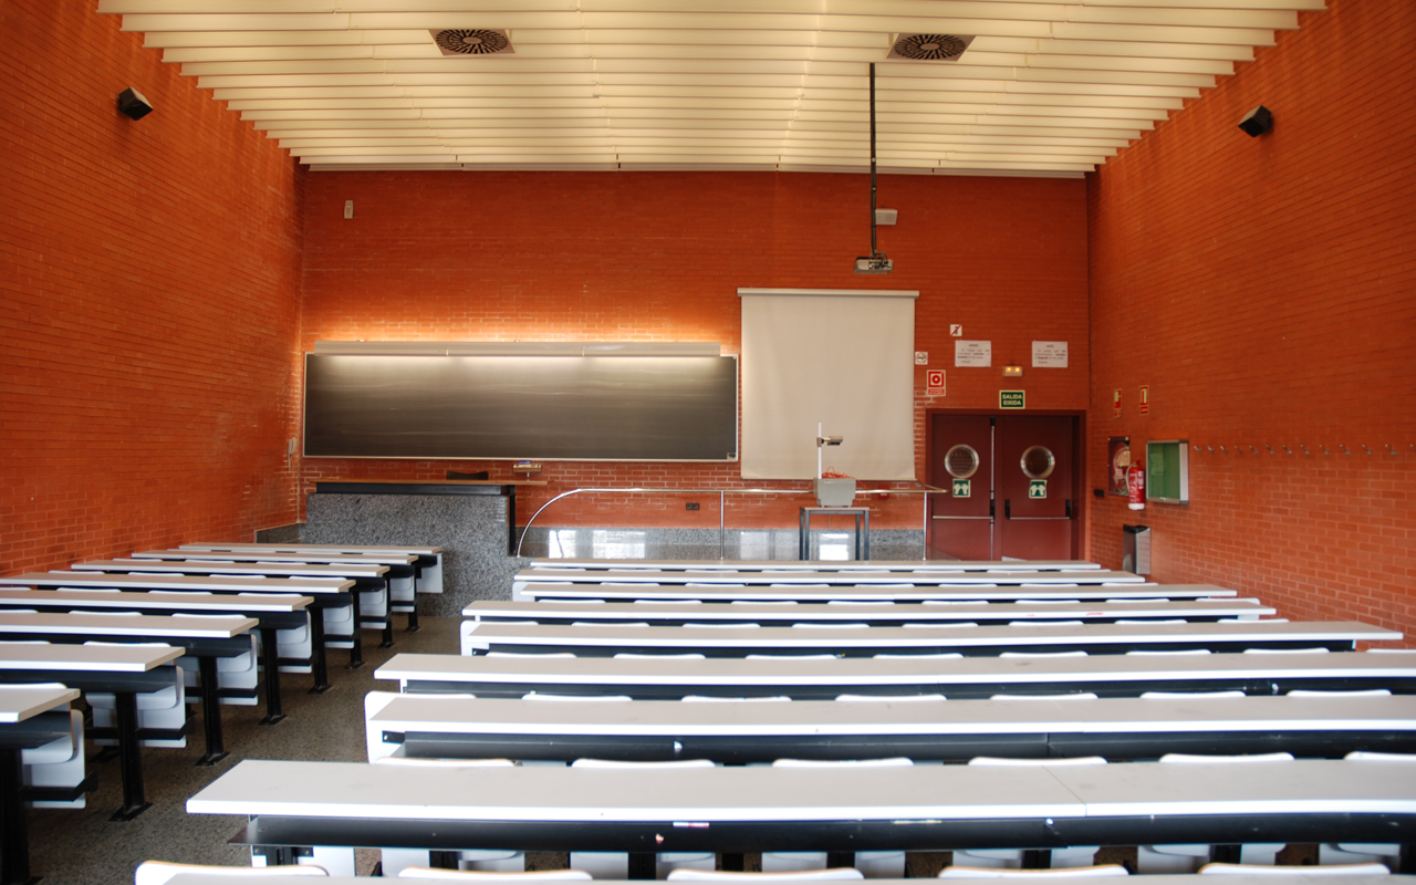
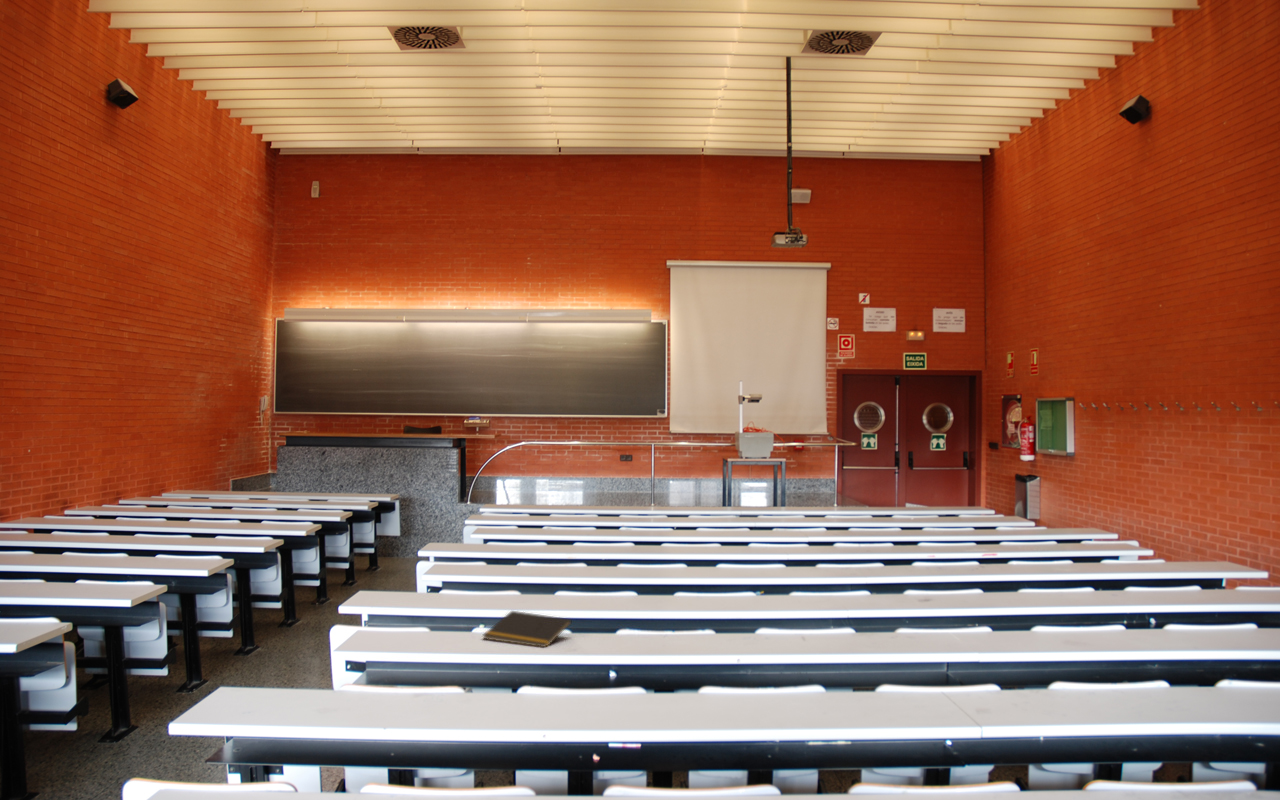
+ notepad [481,610,572,648]
